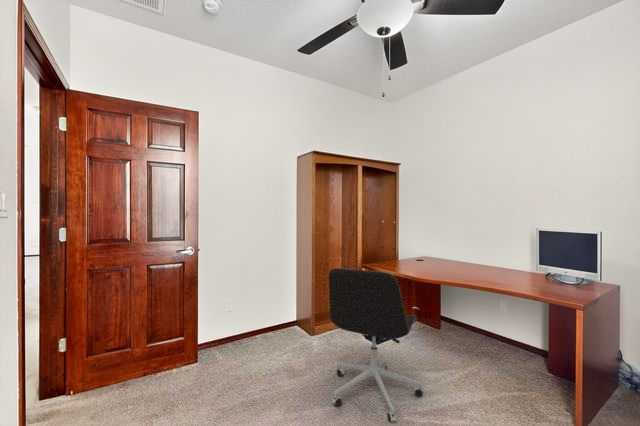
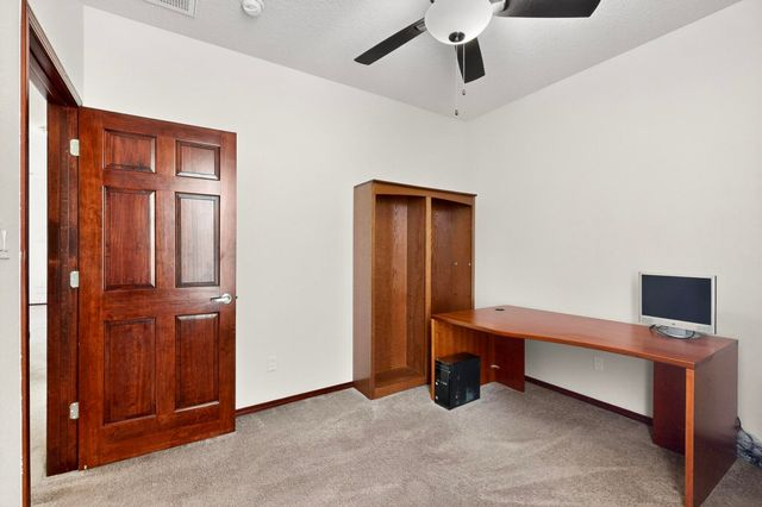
- office chair [328,267,424,424]
